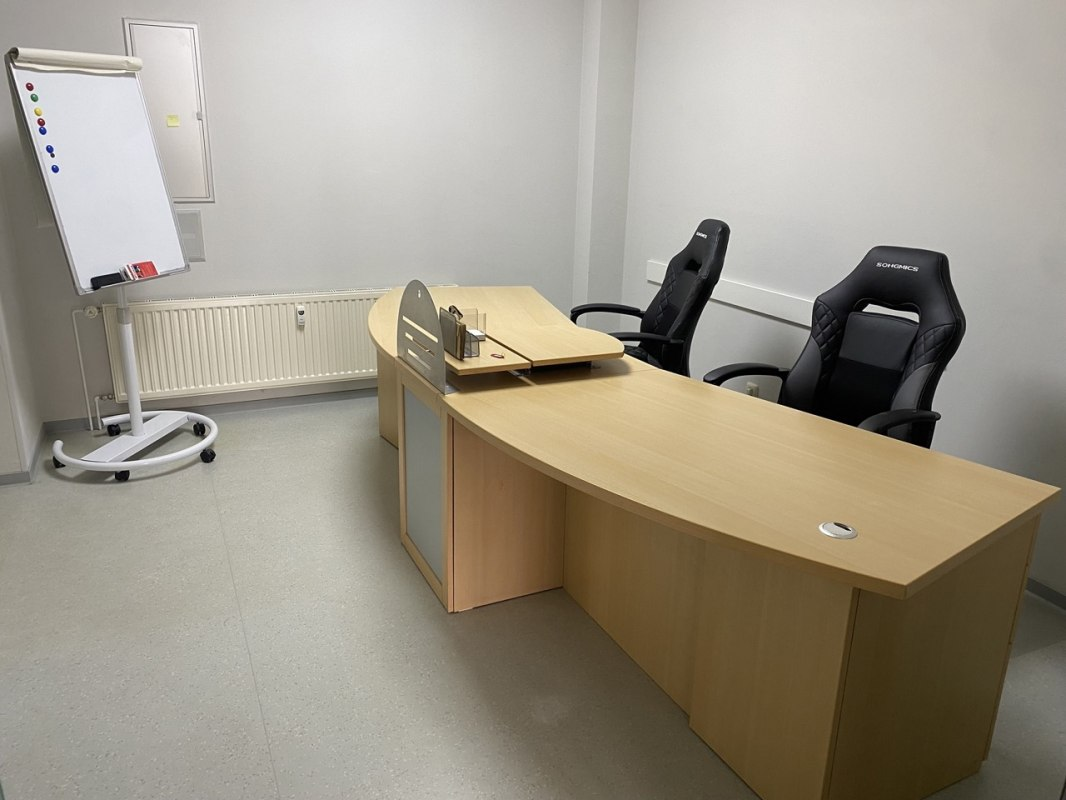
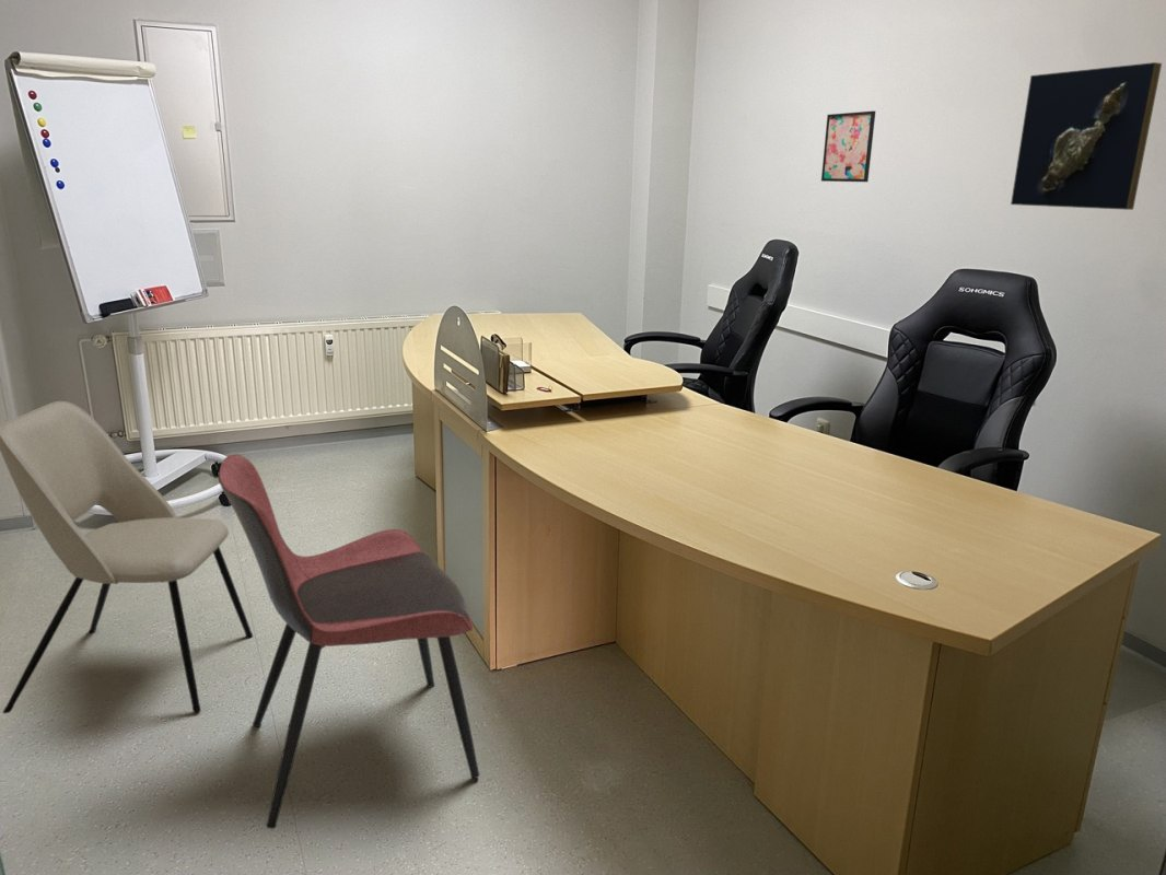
+ dining chair [218,453,480,830]
+ wall art [820,109,876,183]
+ dining chair [0,400,254,714]
+ map [1010,61,1163,211]
